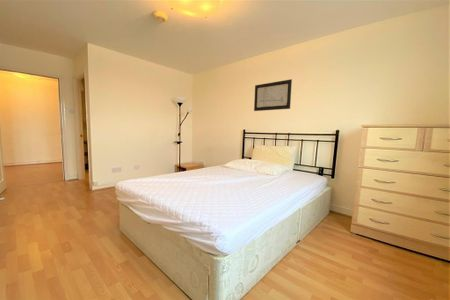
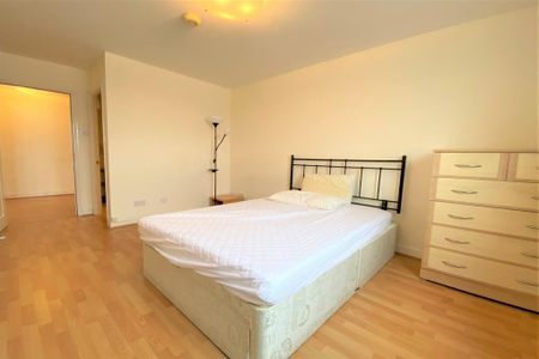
- wall art [253,78,293,112]
